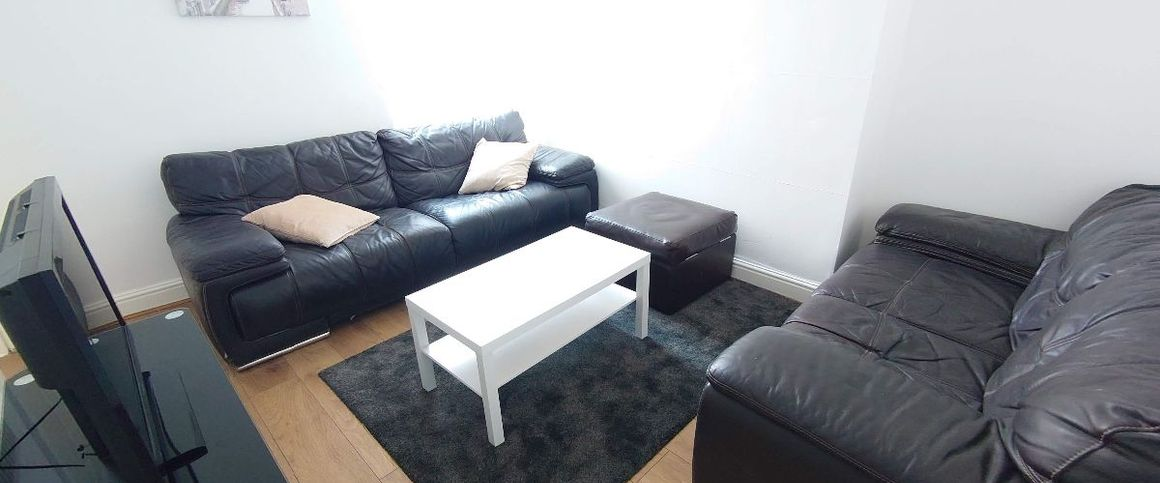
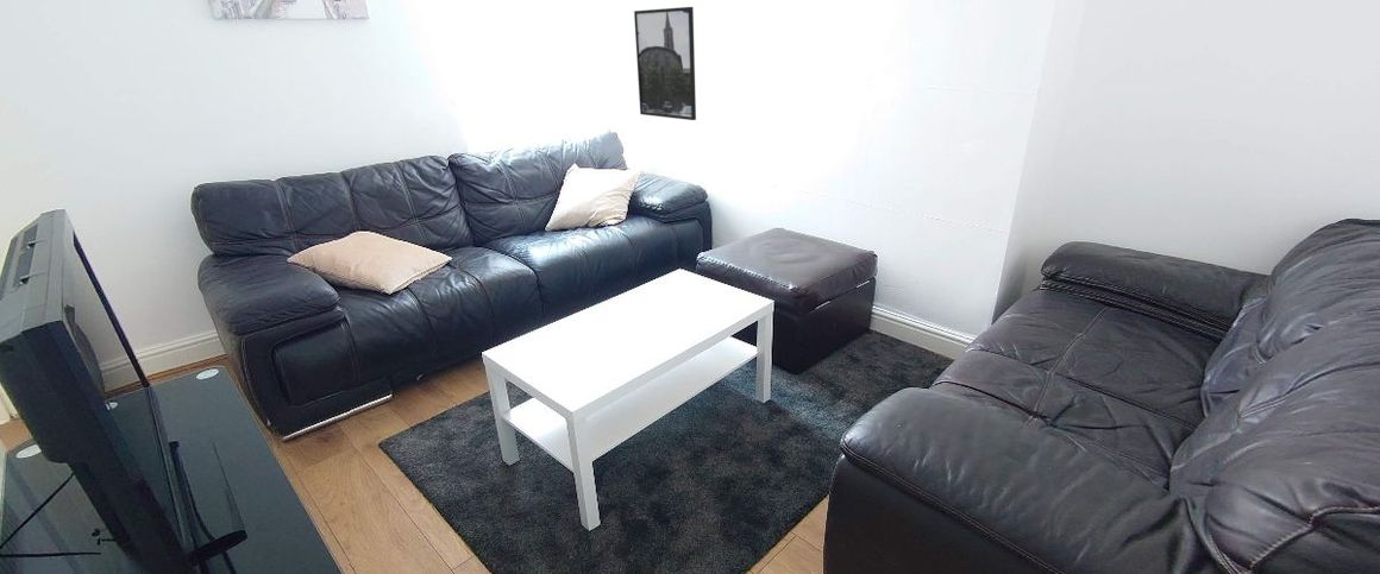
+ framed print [633,6,697,121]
